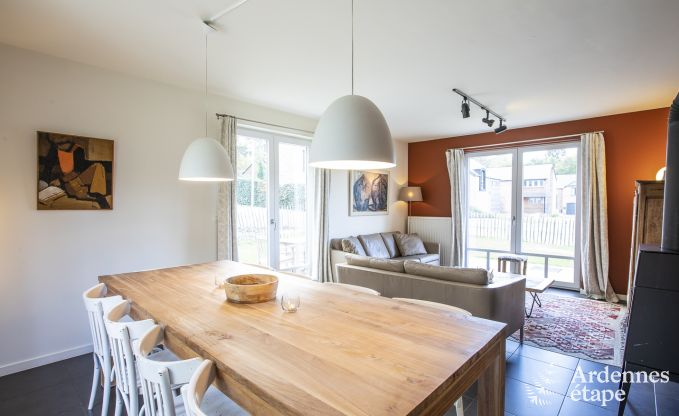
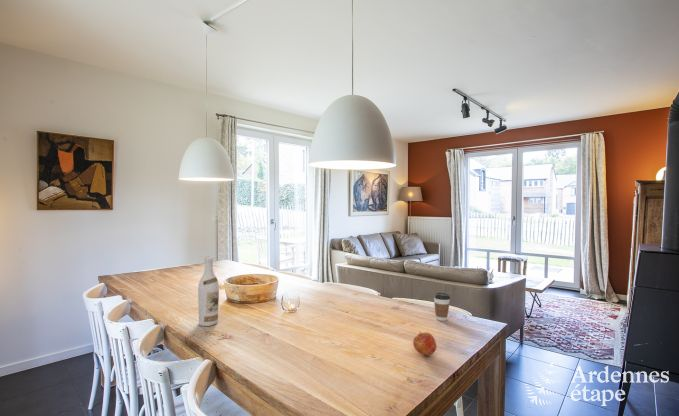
+ wine bottle [197,255,220,327]
+ apple [412,331,438,357]
+ coffee cup [433,292,451,322]
